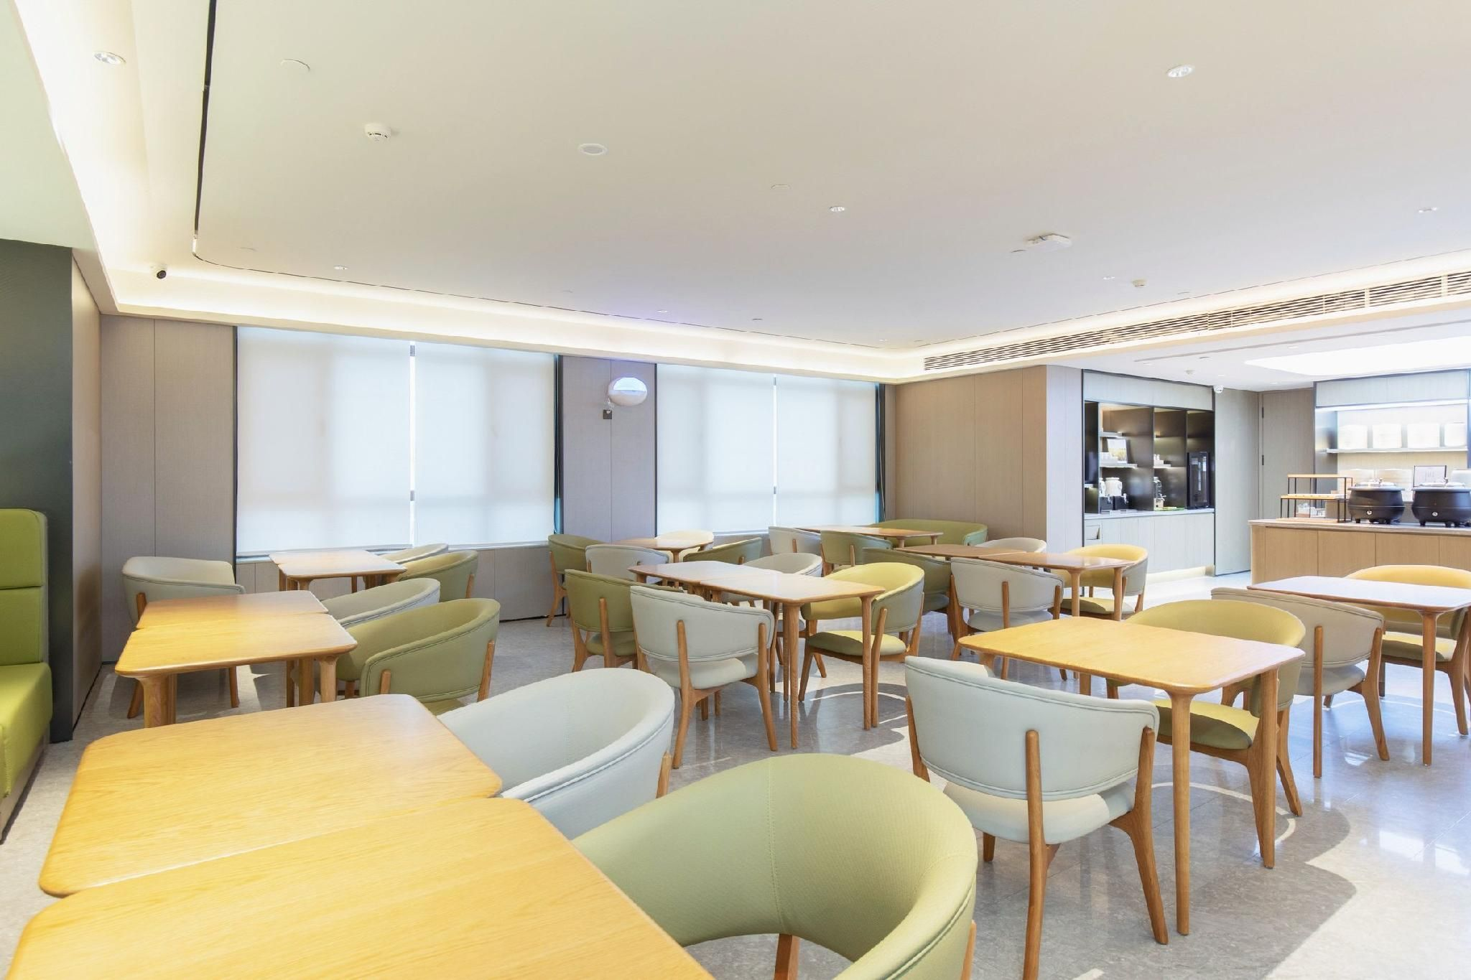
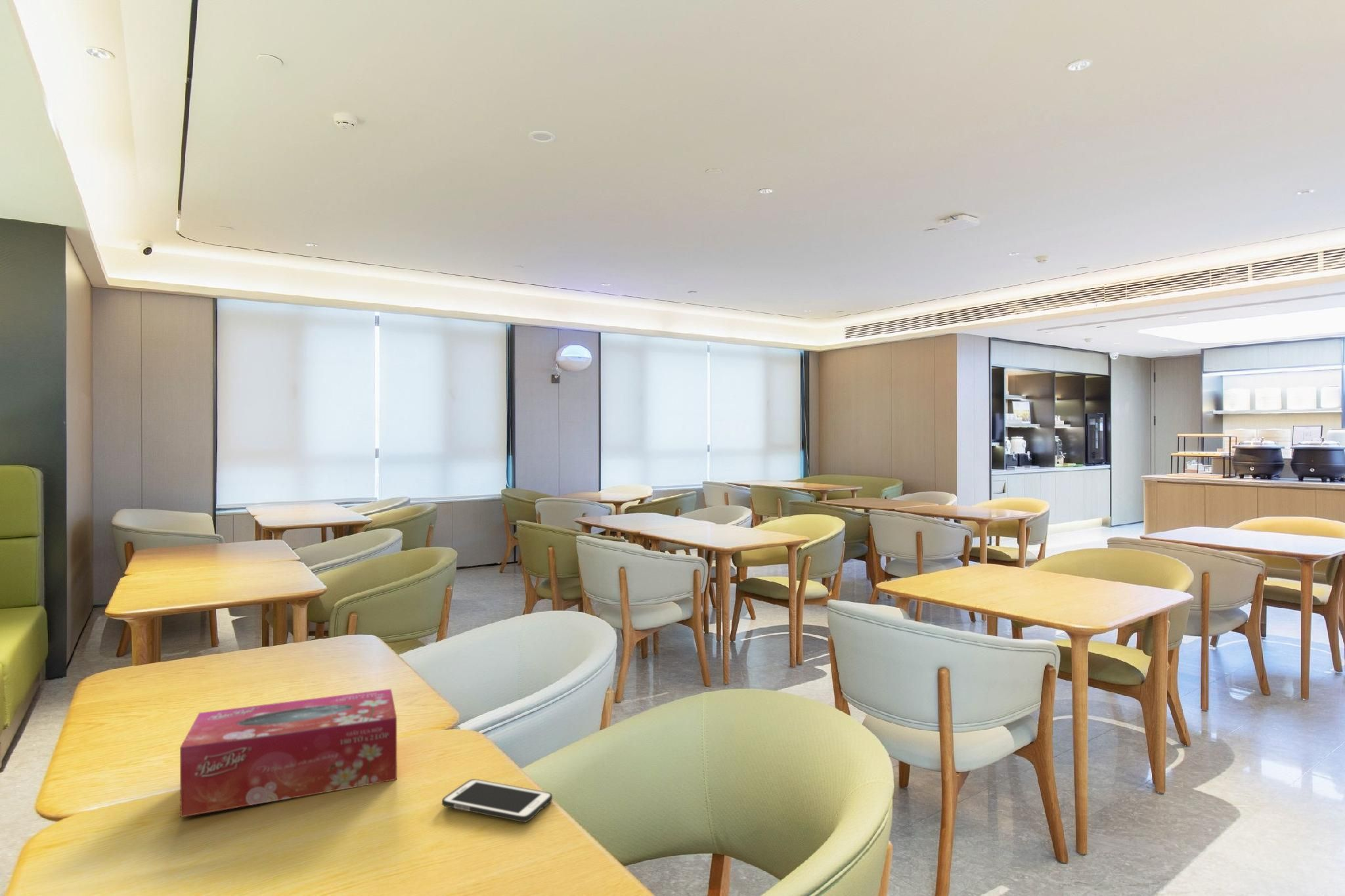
+ cell phone [441,779,553,822]
+ tissue box [179,689,397,818]
